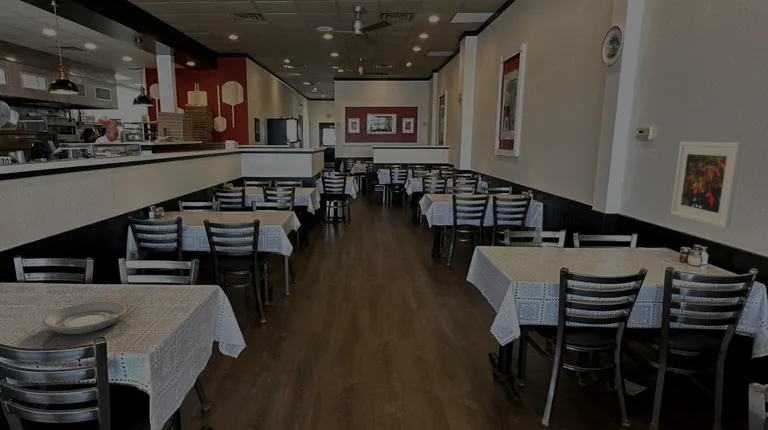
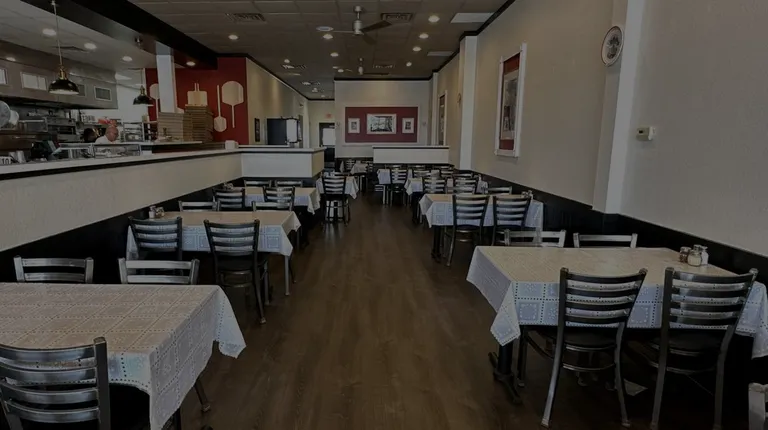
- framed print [670,141,743,230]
- plate [42,301,128,335]
